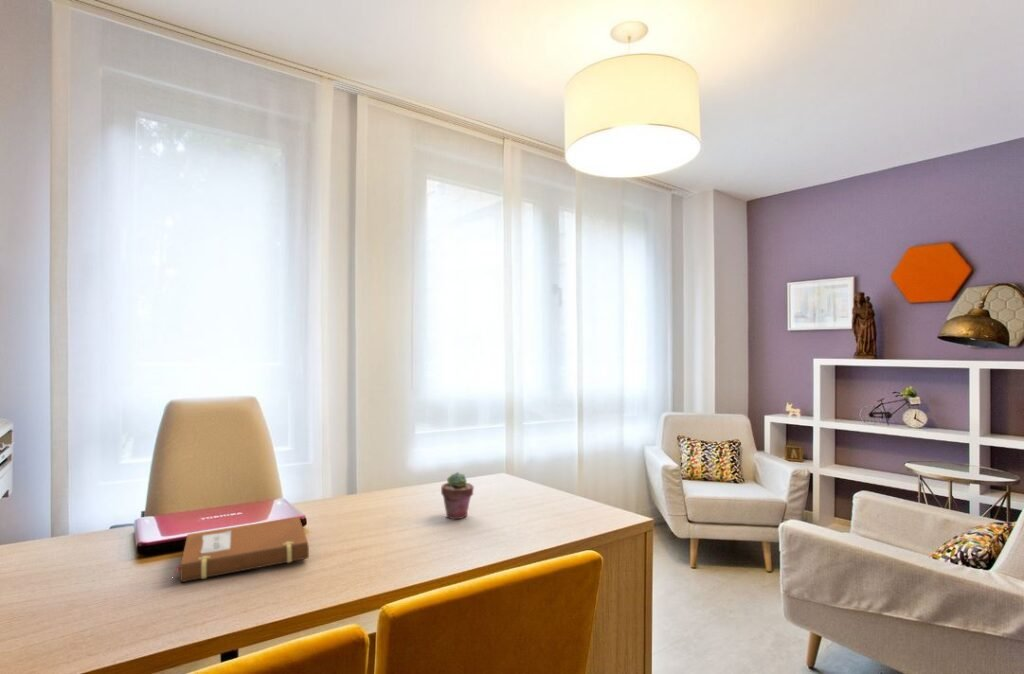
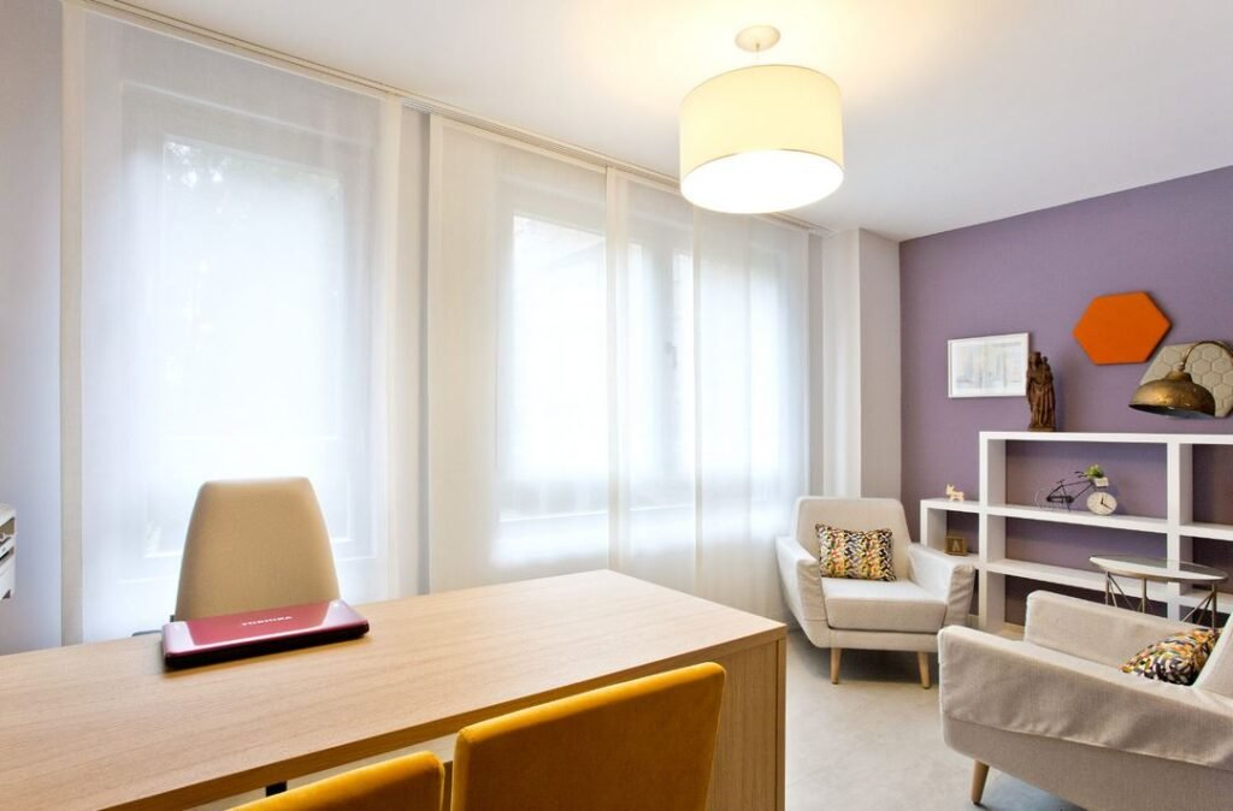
- notebook [173,516,310,583]
- potted succulent [440,471,475,520]
